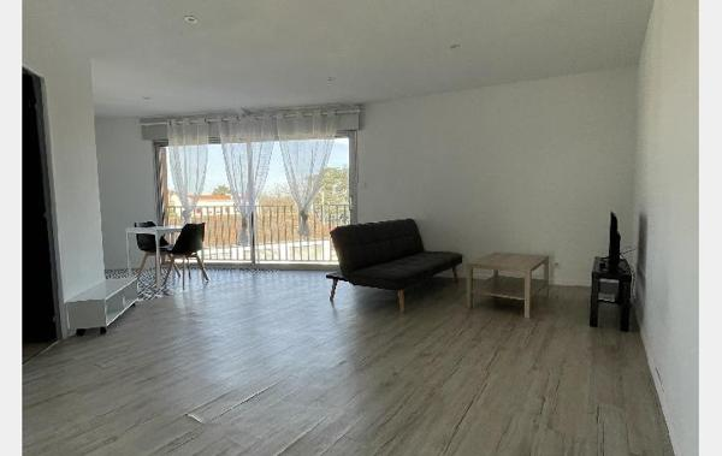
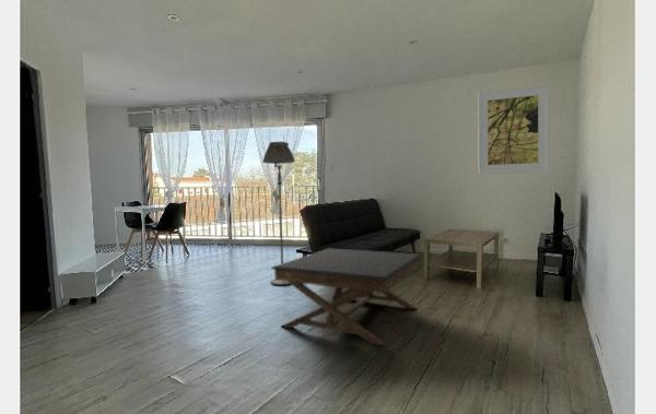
+ floor lamp [261,141,295,286]
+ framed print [477,84,550,176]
+ coffee table [270,247,423,346]
